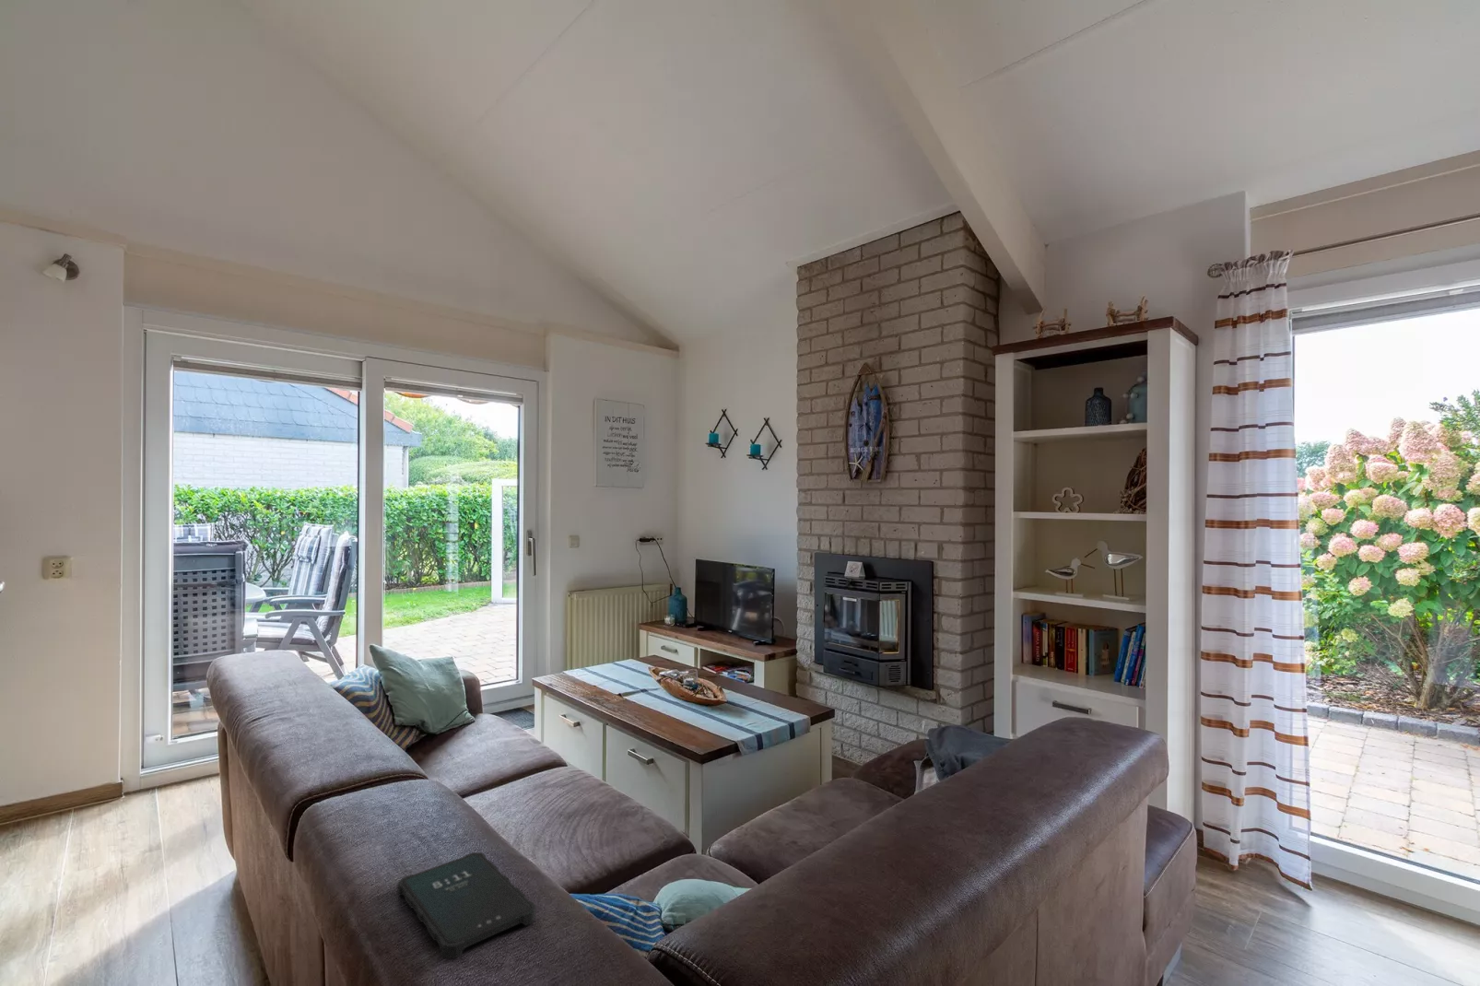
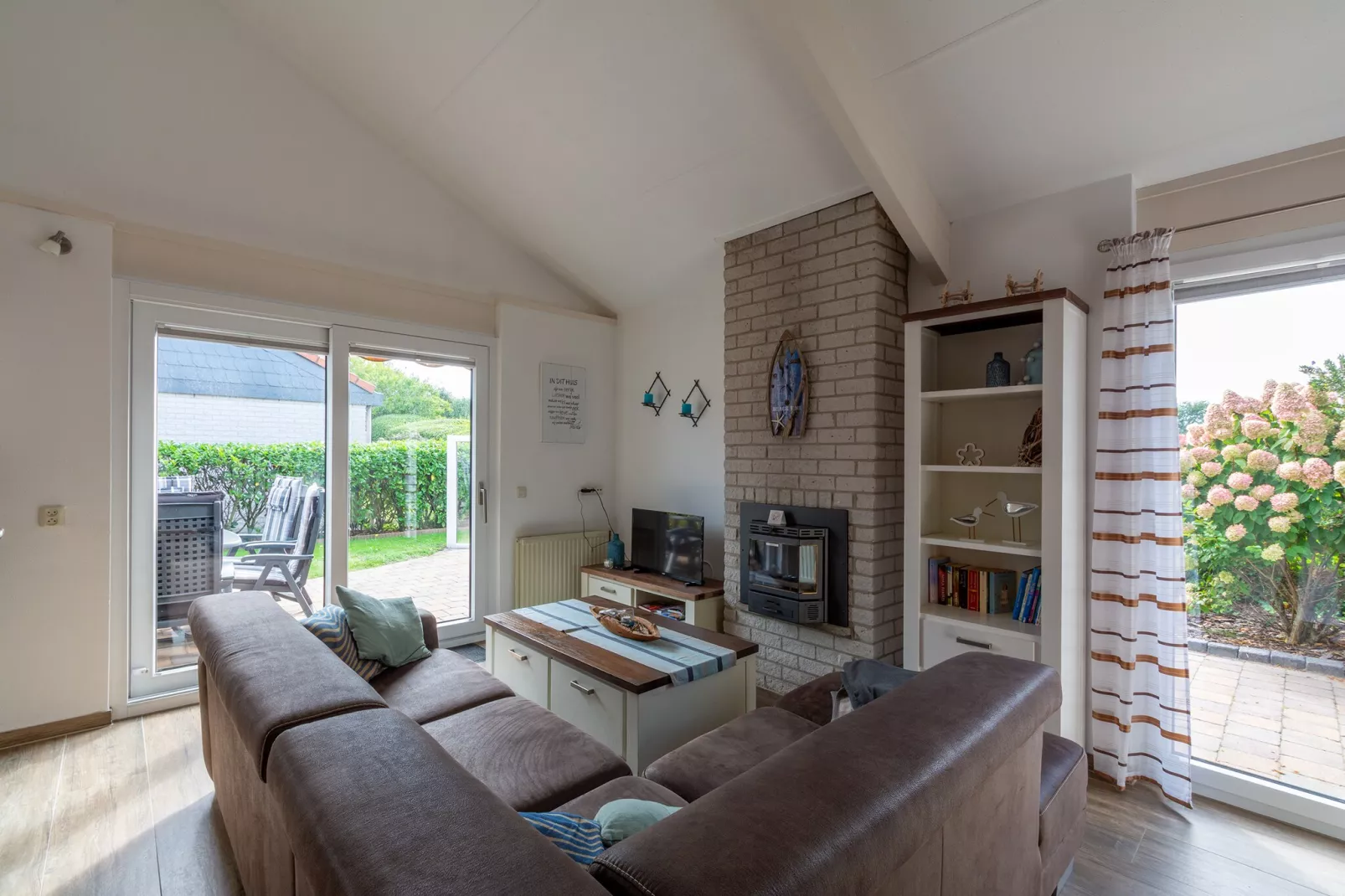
- tablet [396,852,536,960]
